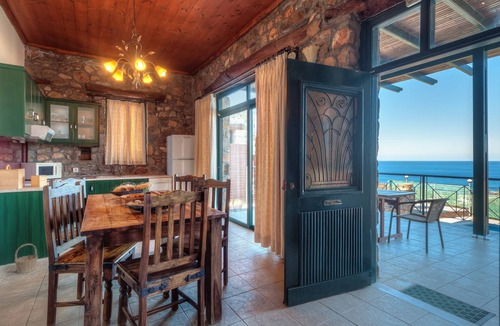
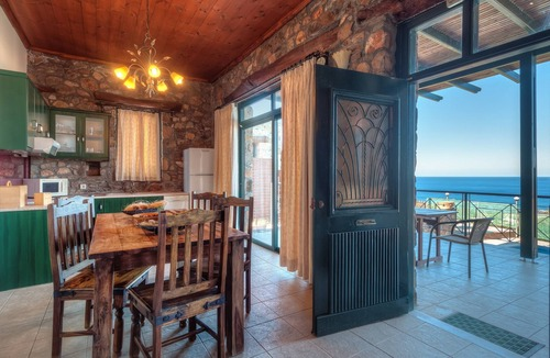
- basket [14,243,39,274]
